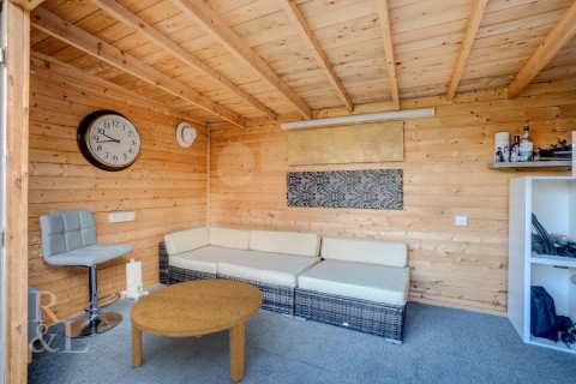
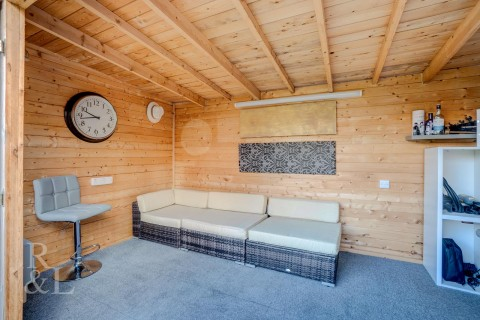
- toy robot [120,258,149,302]
- coffee table [130,278,264,384]
